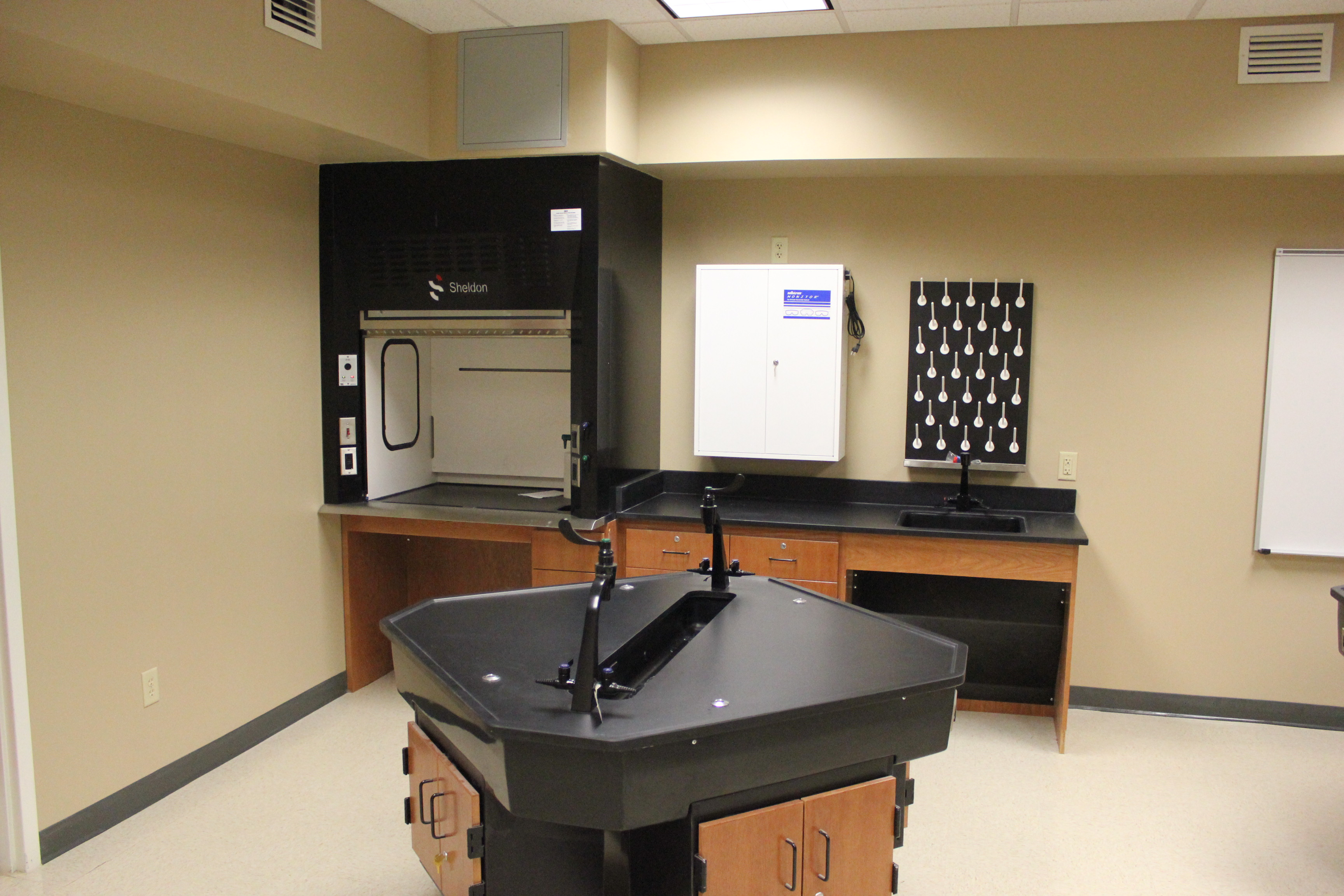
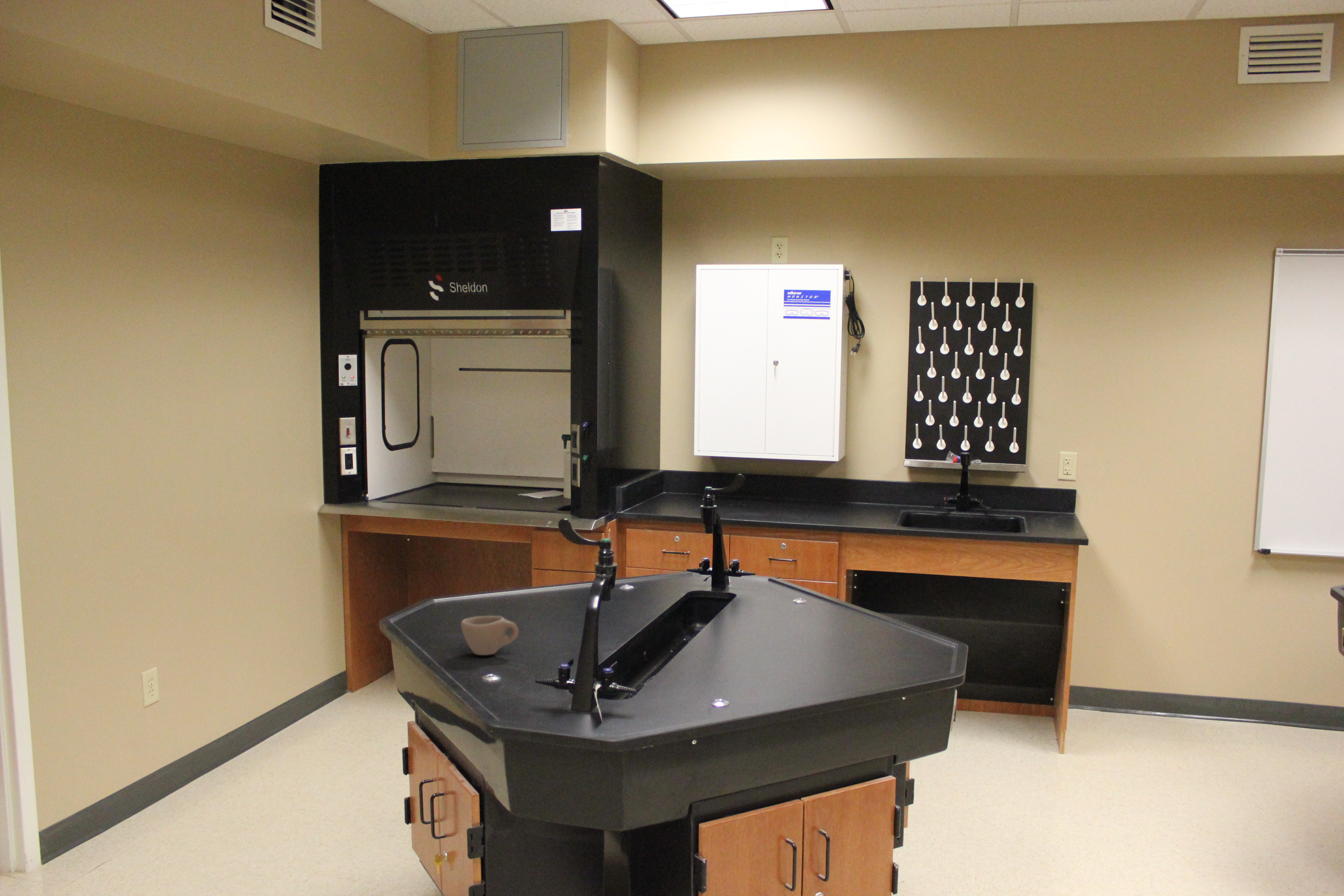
+ cup [460,615,519,656]
